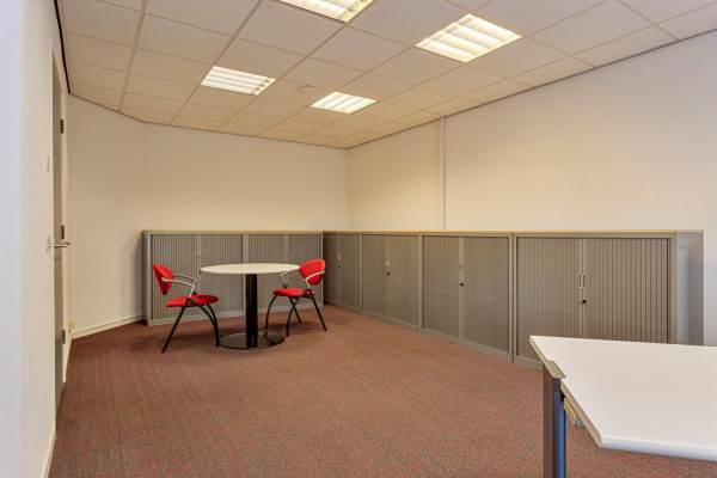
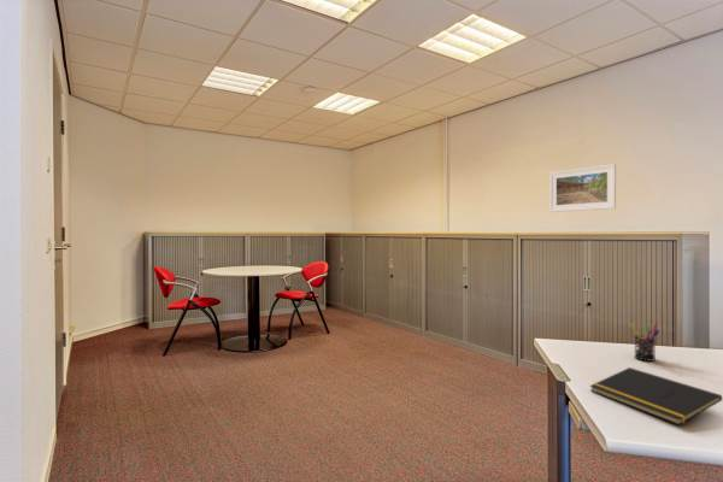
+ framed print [548,163,617,213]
+ notepad [588,366,723,427]
+ pen holder [629,322,660,363]
